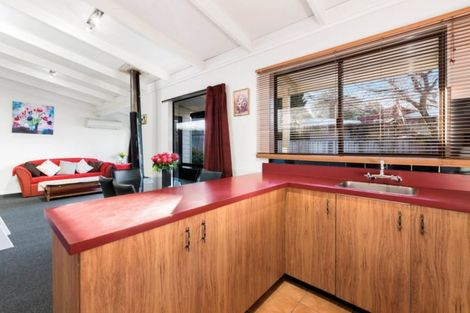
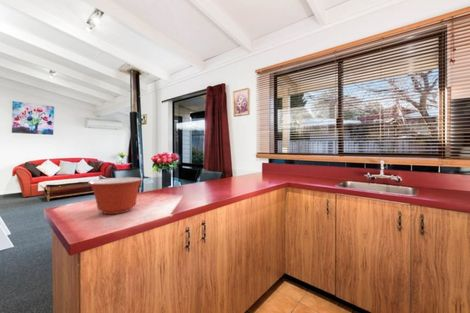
+ mixing bowl [87,176,144,215]
